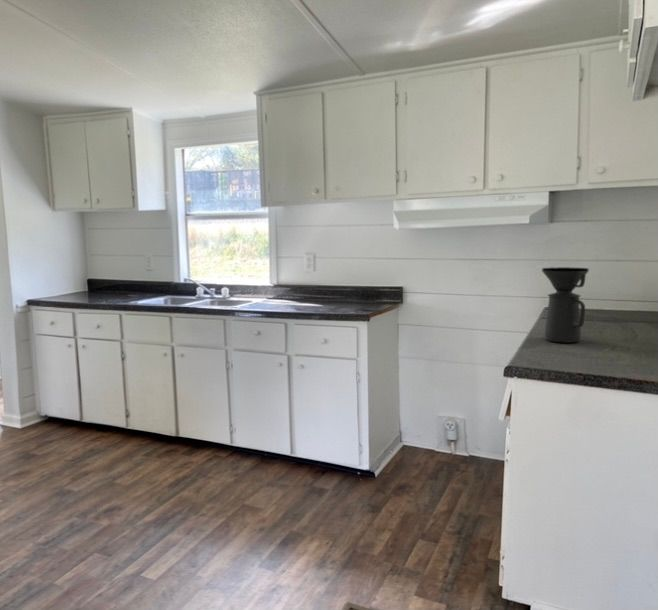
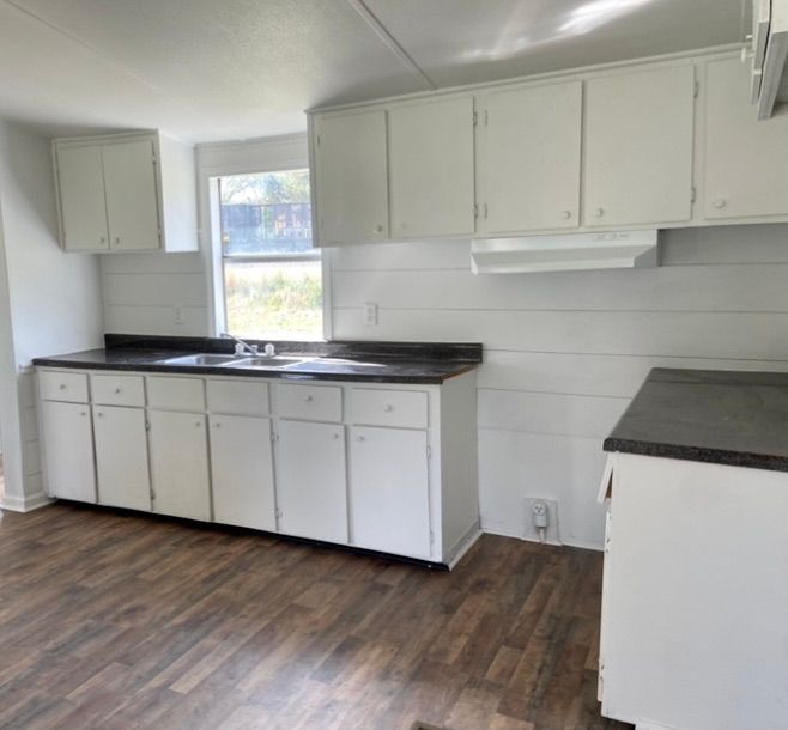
- coffee maker [541,266,590,344]
